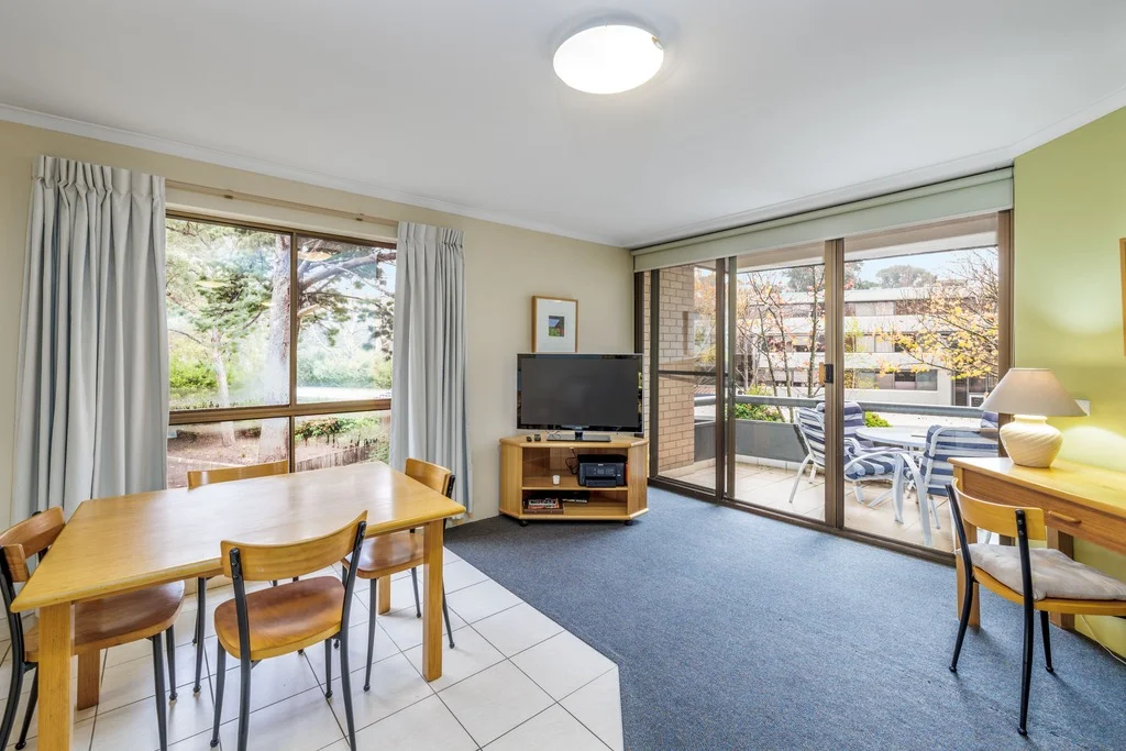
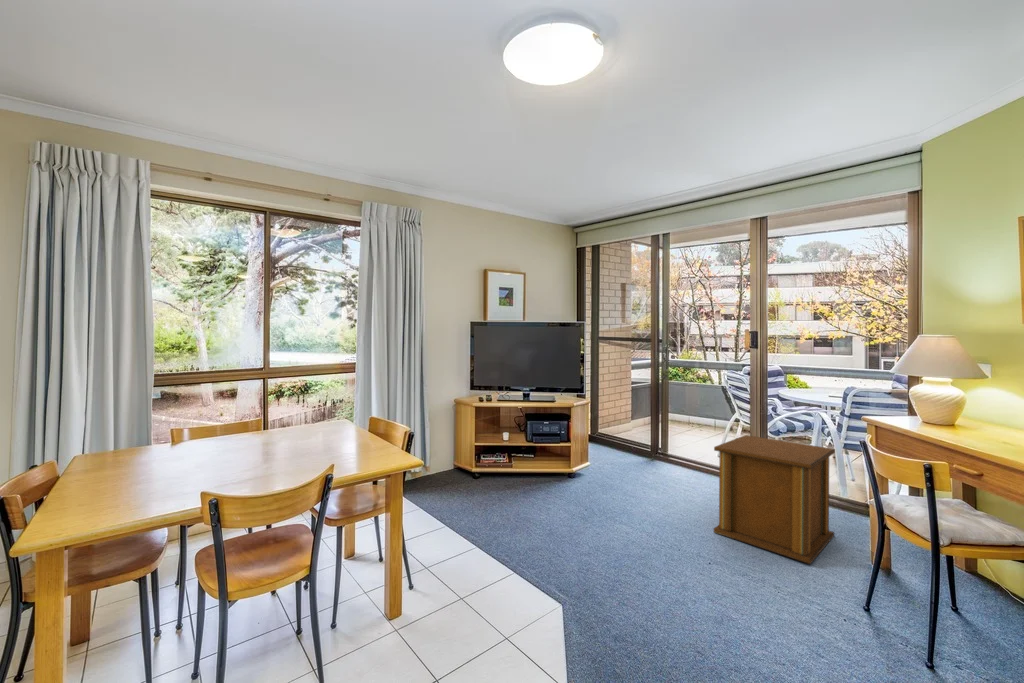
+ side table [713,434,836,565]
